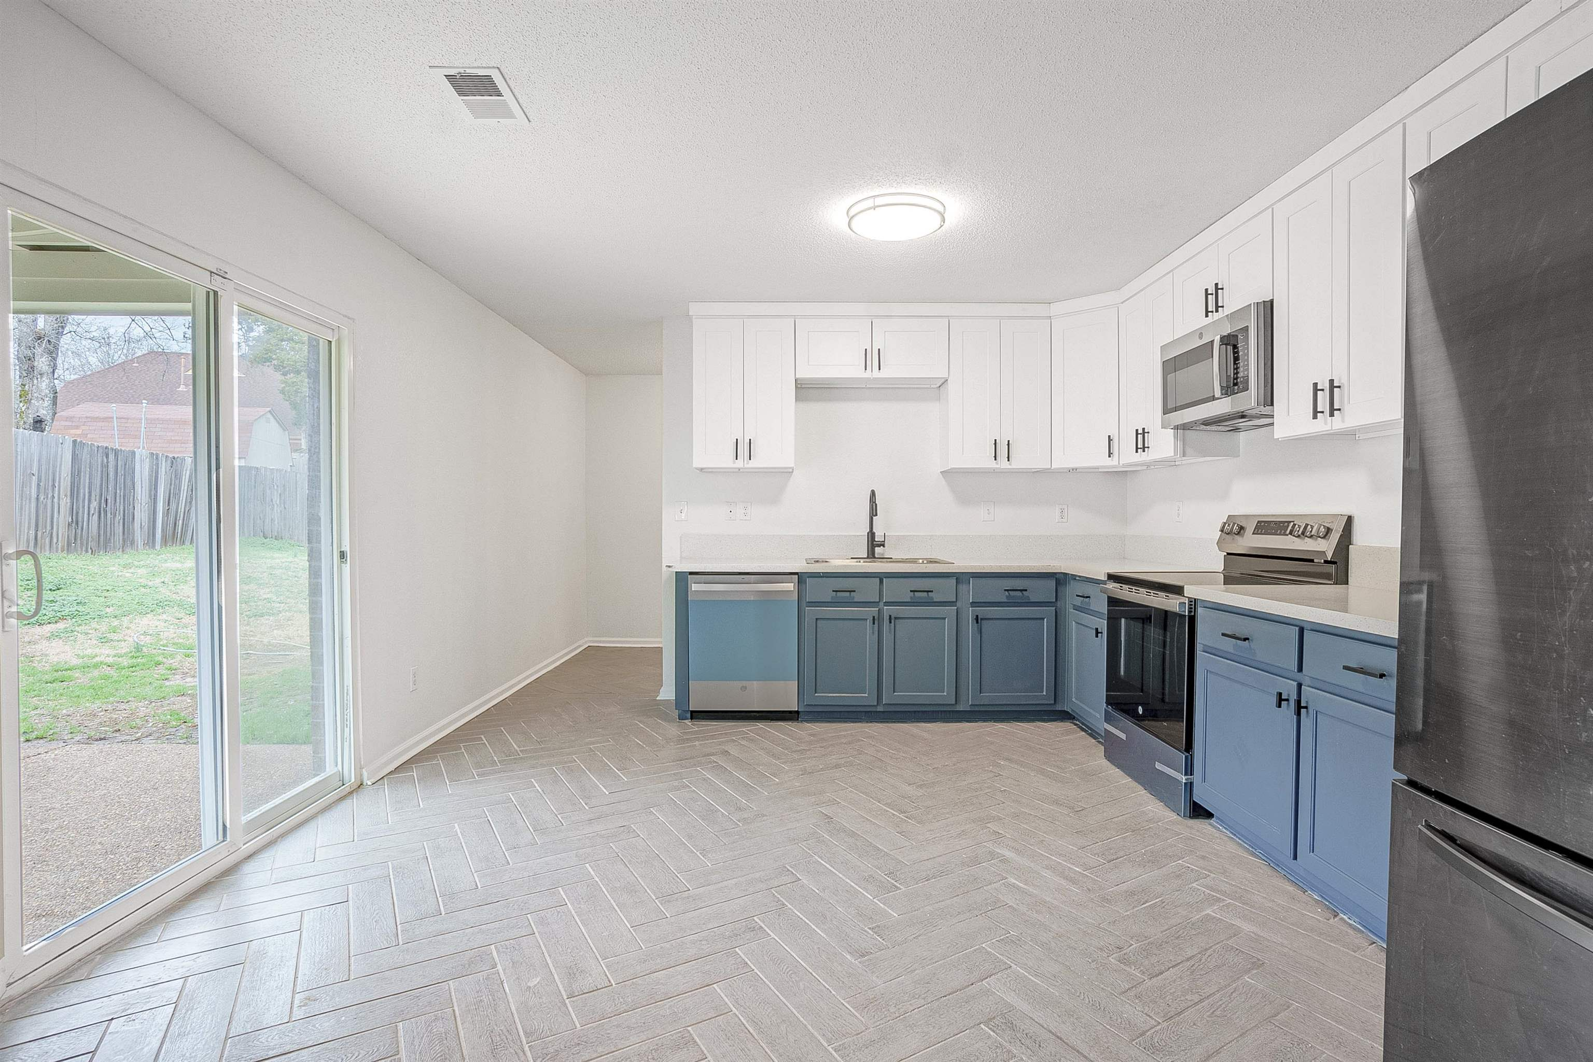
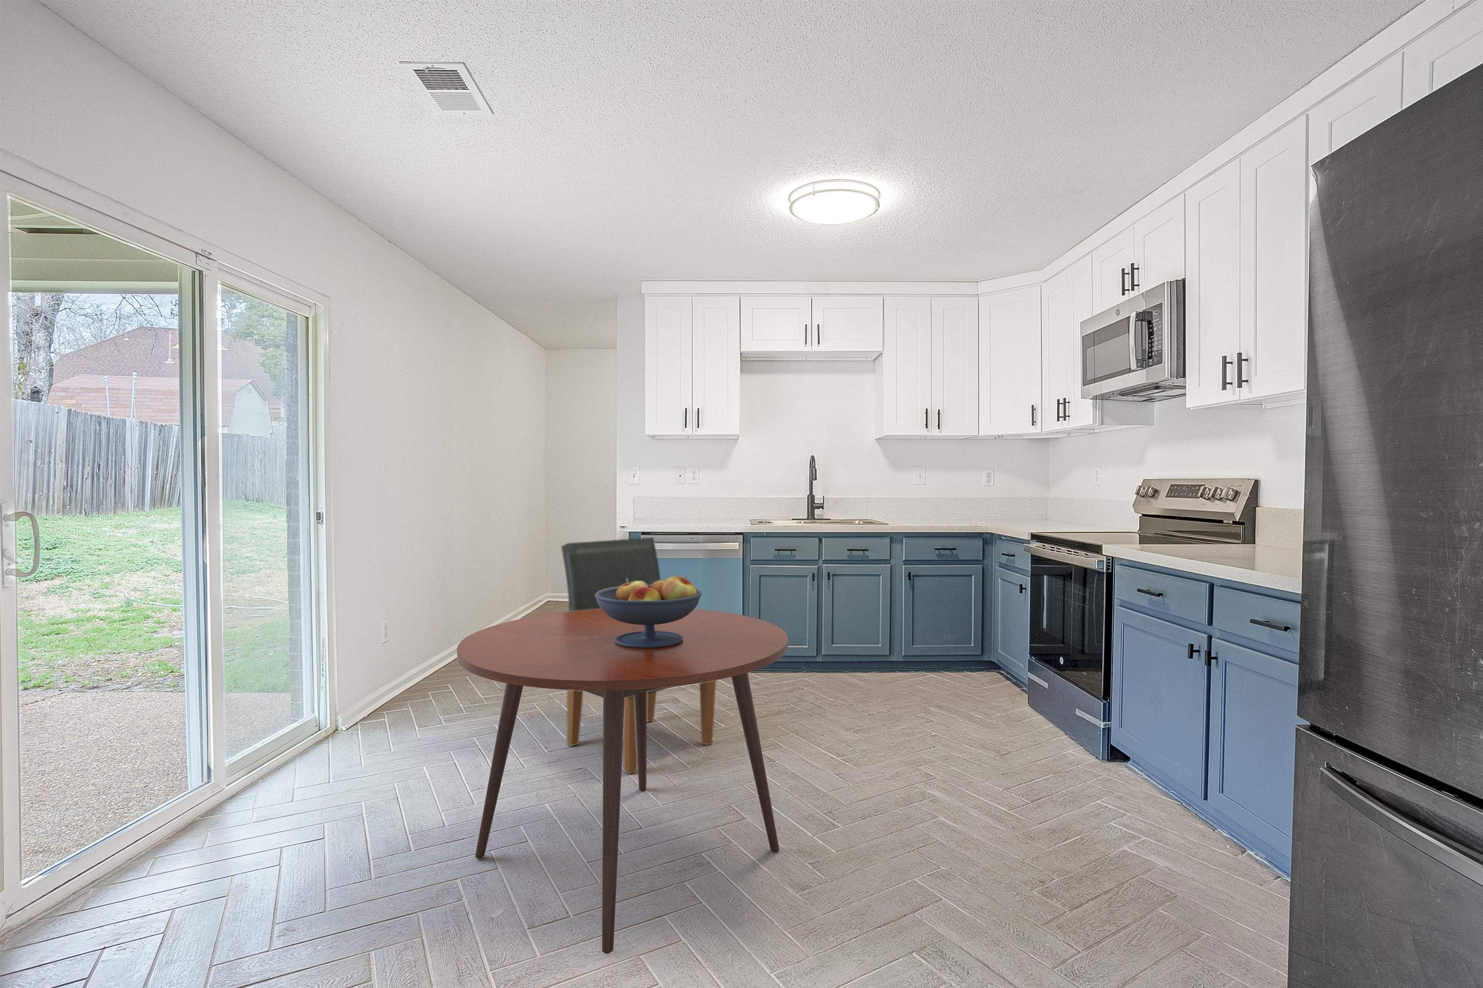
+ fruit bowl [596,576,702,648]
+ dining chair [561,537,716,775]
+ dining table [457,609,789,954]
